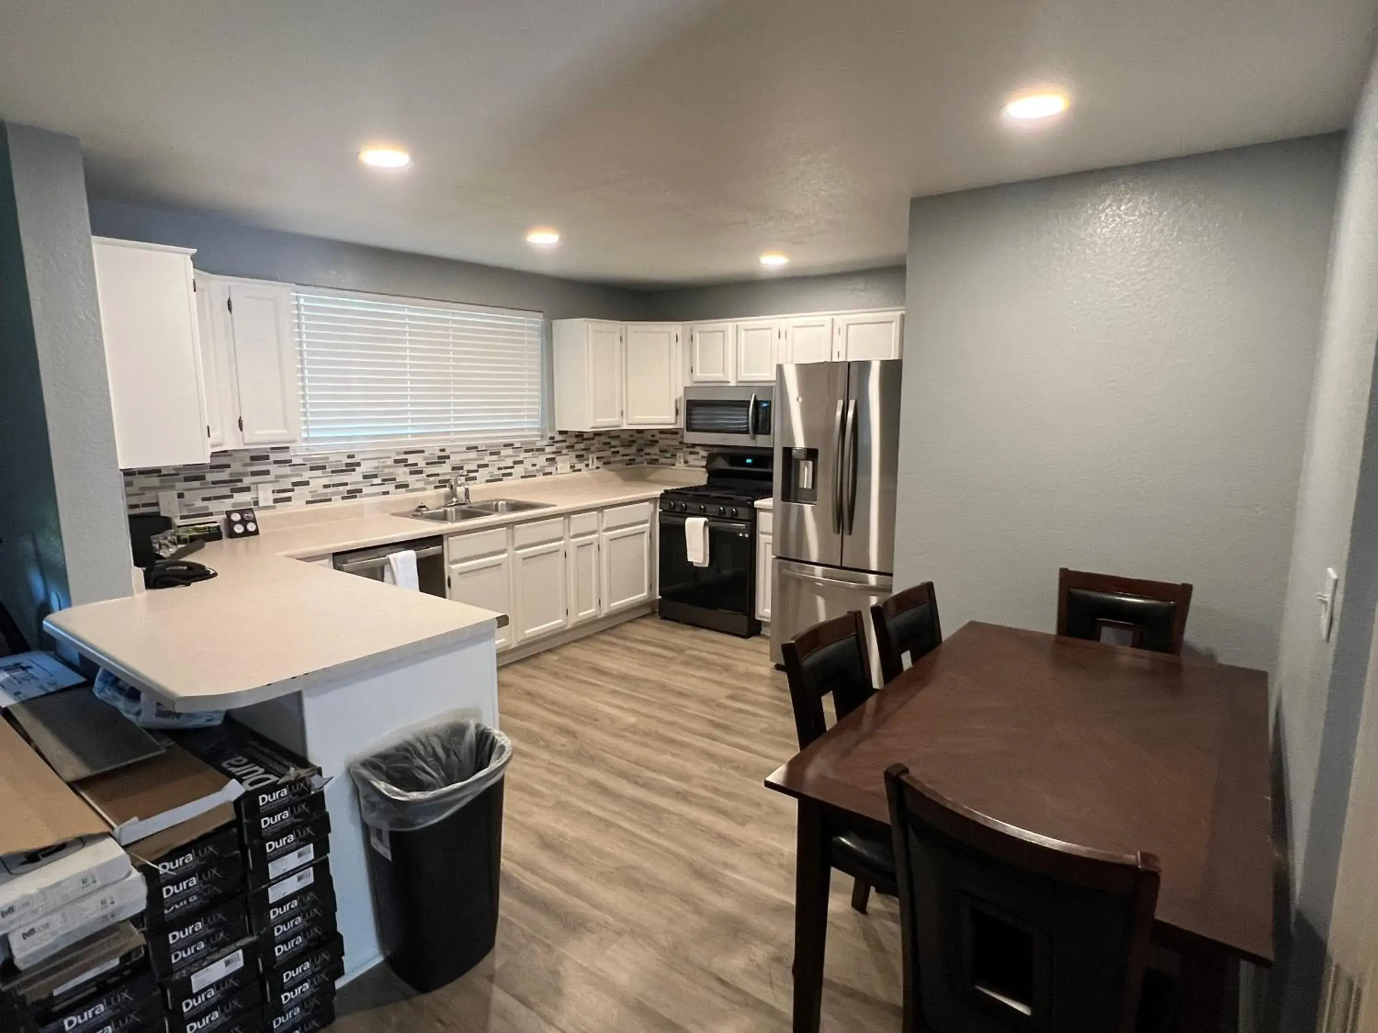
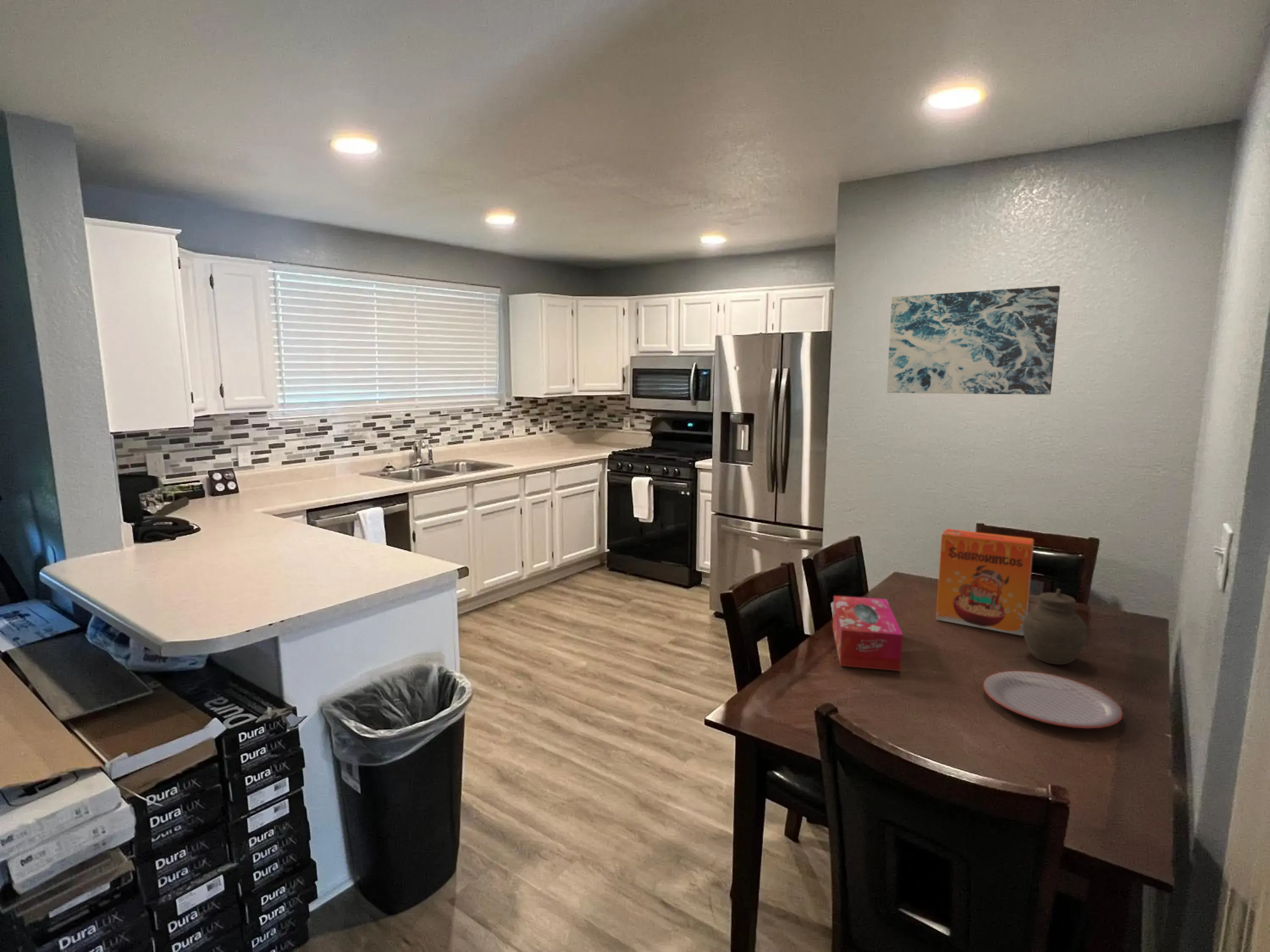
+ wall art [886,285,1060,395]
+ plate [983,671,1123,729]
+ tissue box [832,595,903,671]
+ jar [1023,588,1087,665]
+ cereal box [936,528,1035,636]
